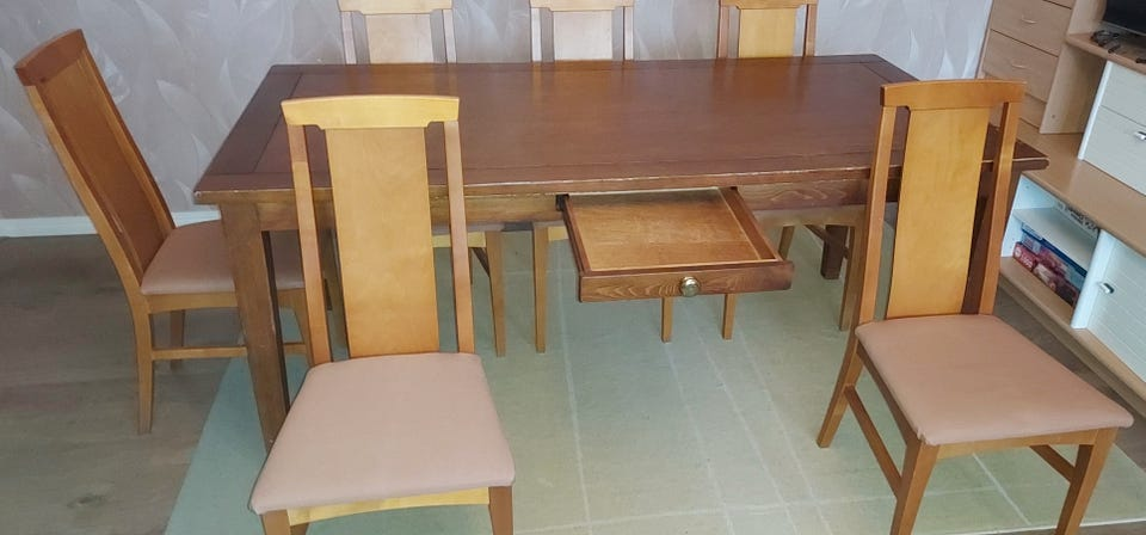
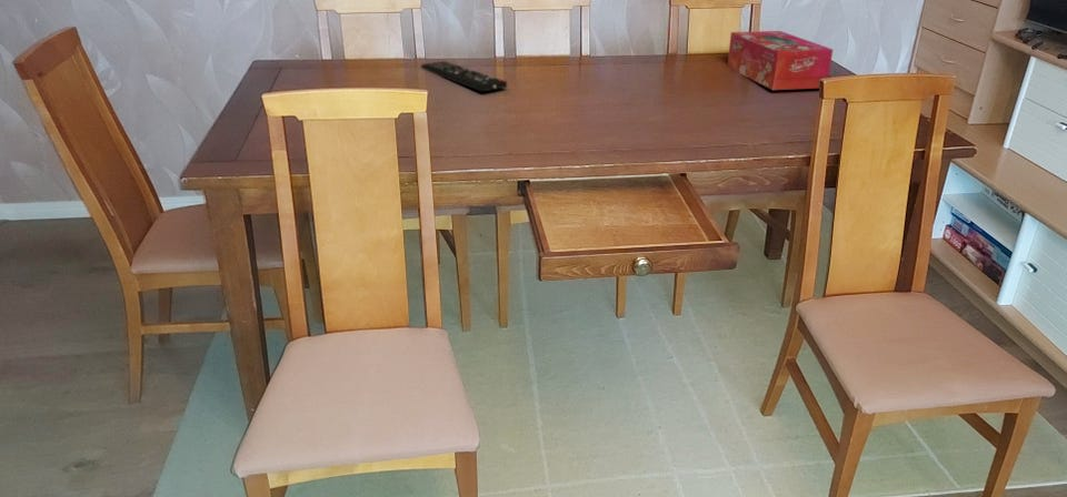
+ remote control [420,60,508,93]
+ tissue box [727,30,834,91]
